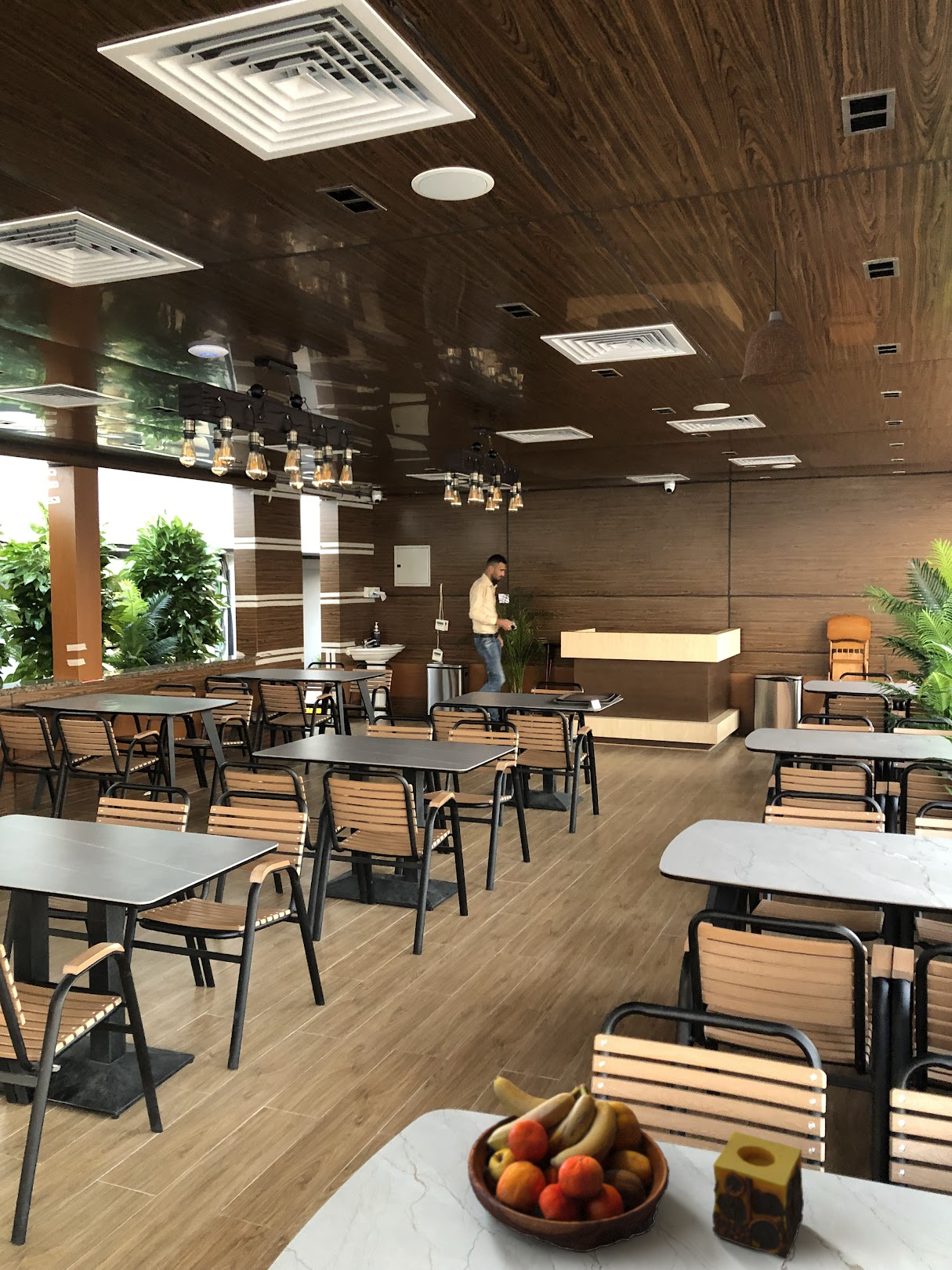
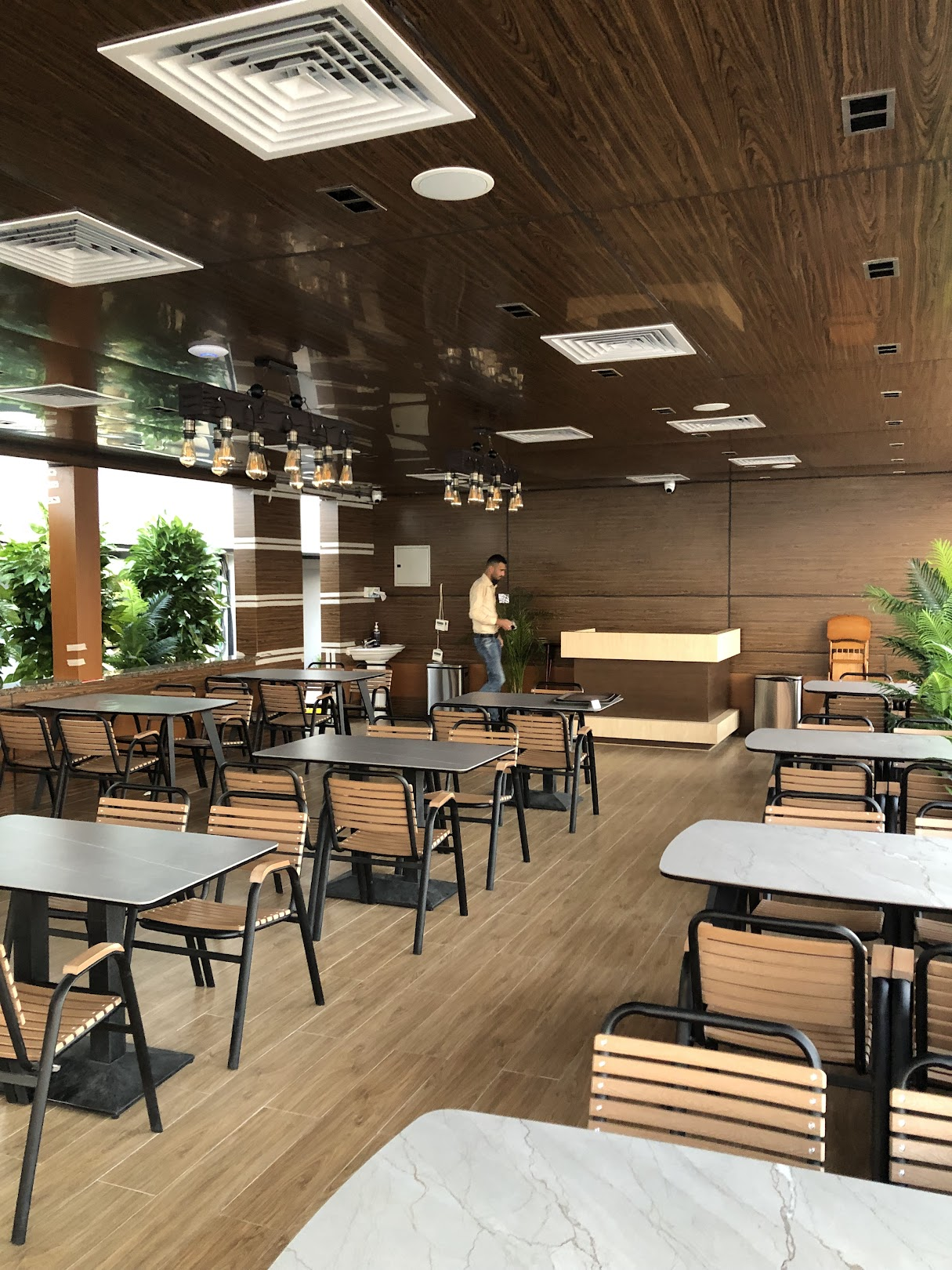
- fruit bowl [467,1075,671,1253]
- pendant lamp [740,249,812,387]
- candle [711,1130,805,1260]
